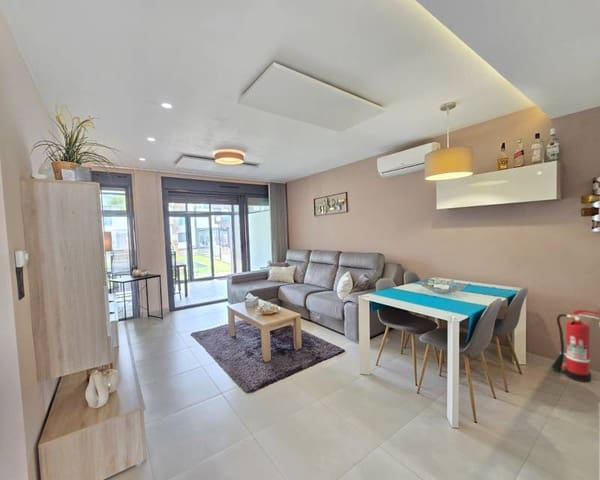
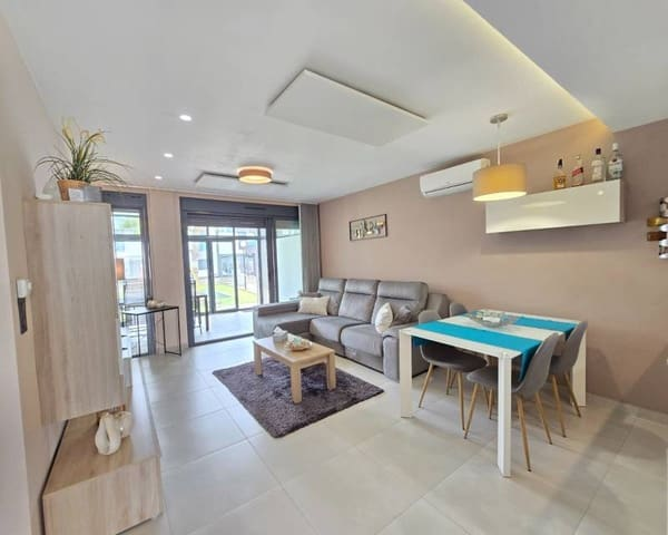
- fire extinguisher [550,309,600,383]
